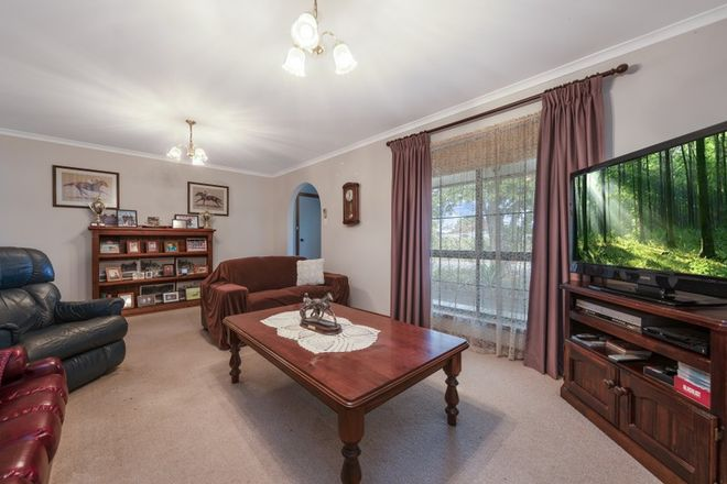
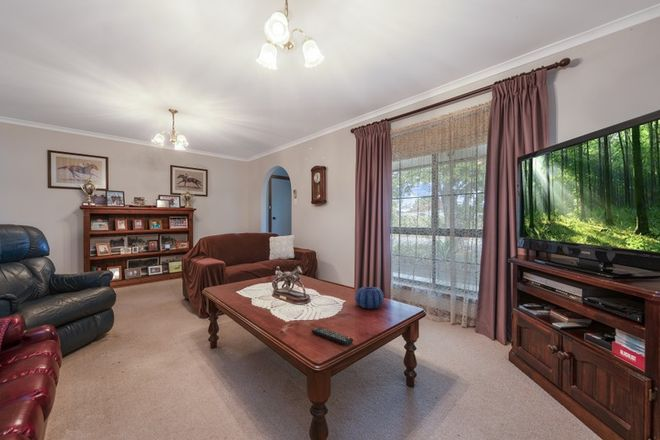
+ decorative bowl [354,286,385,310]
+ remote control [310,326,354,346]
